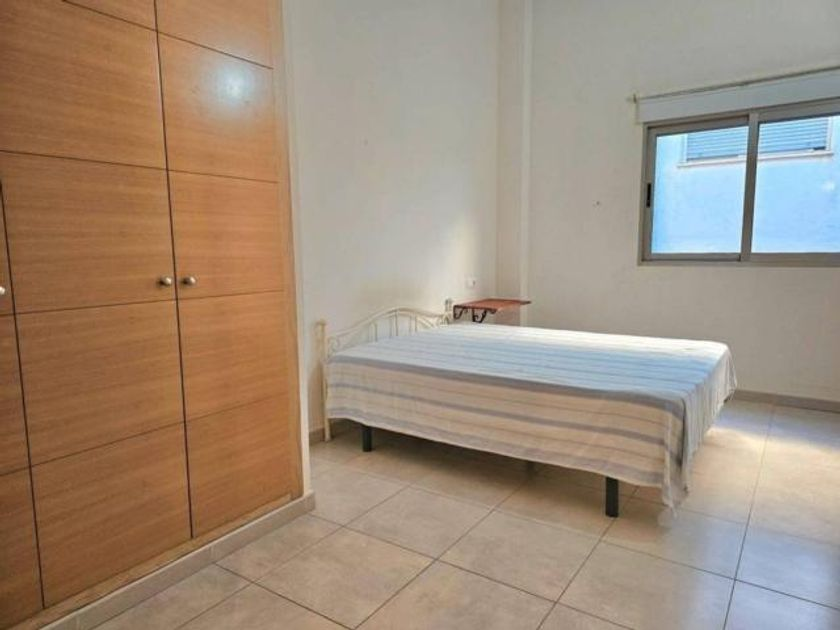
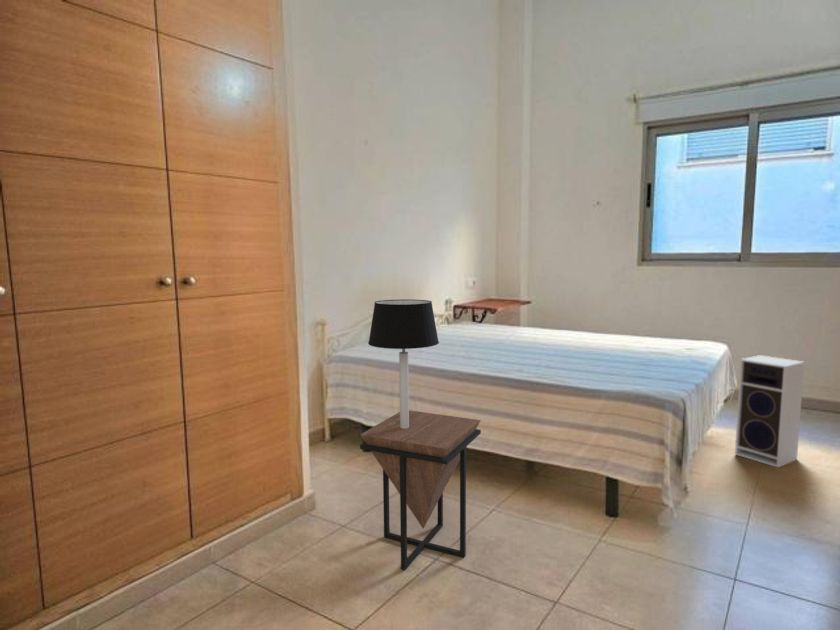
+ side table [359,409,482,571]
+ table lamp [367,298,440,429]
+ speaker [734,354,805,469]
